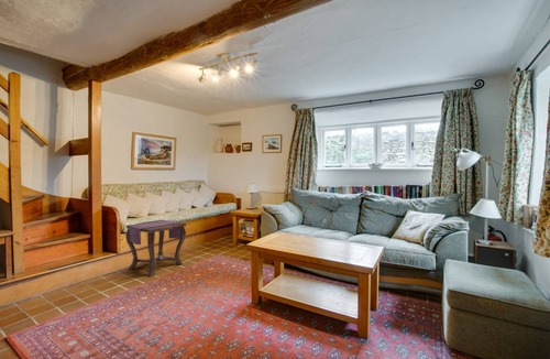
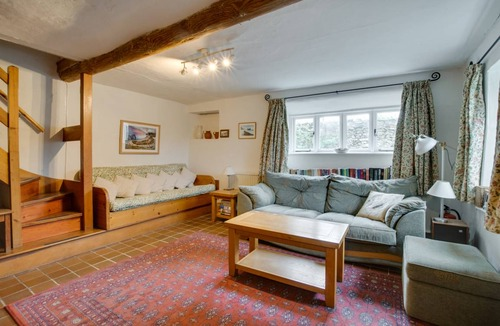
- side table [124,219,187,278]
